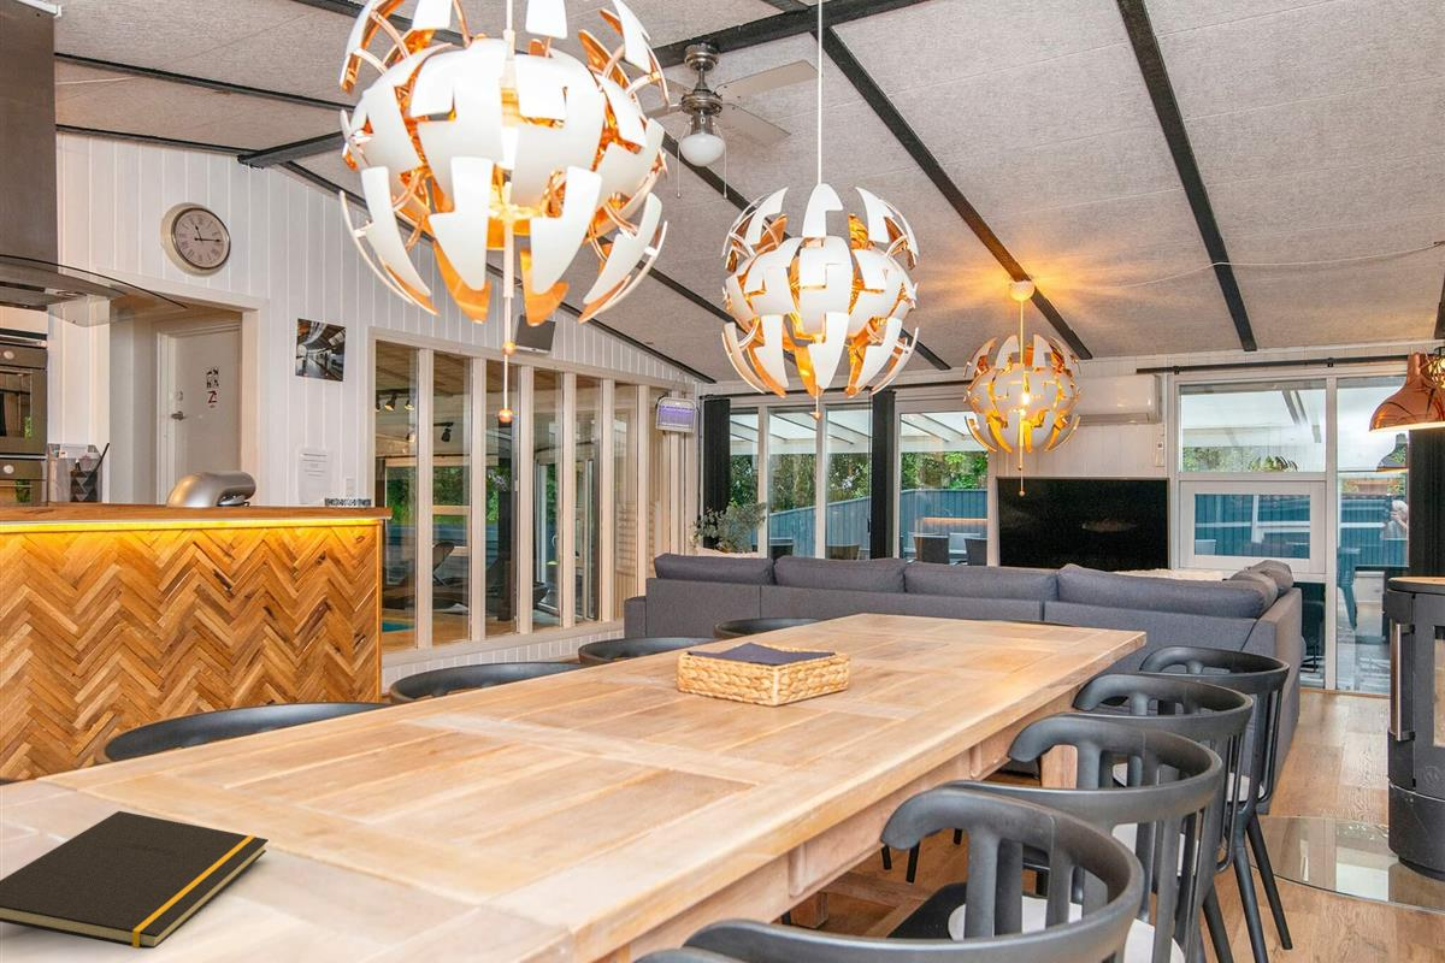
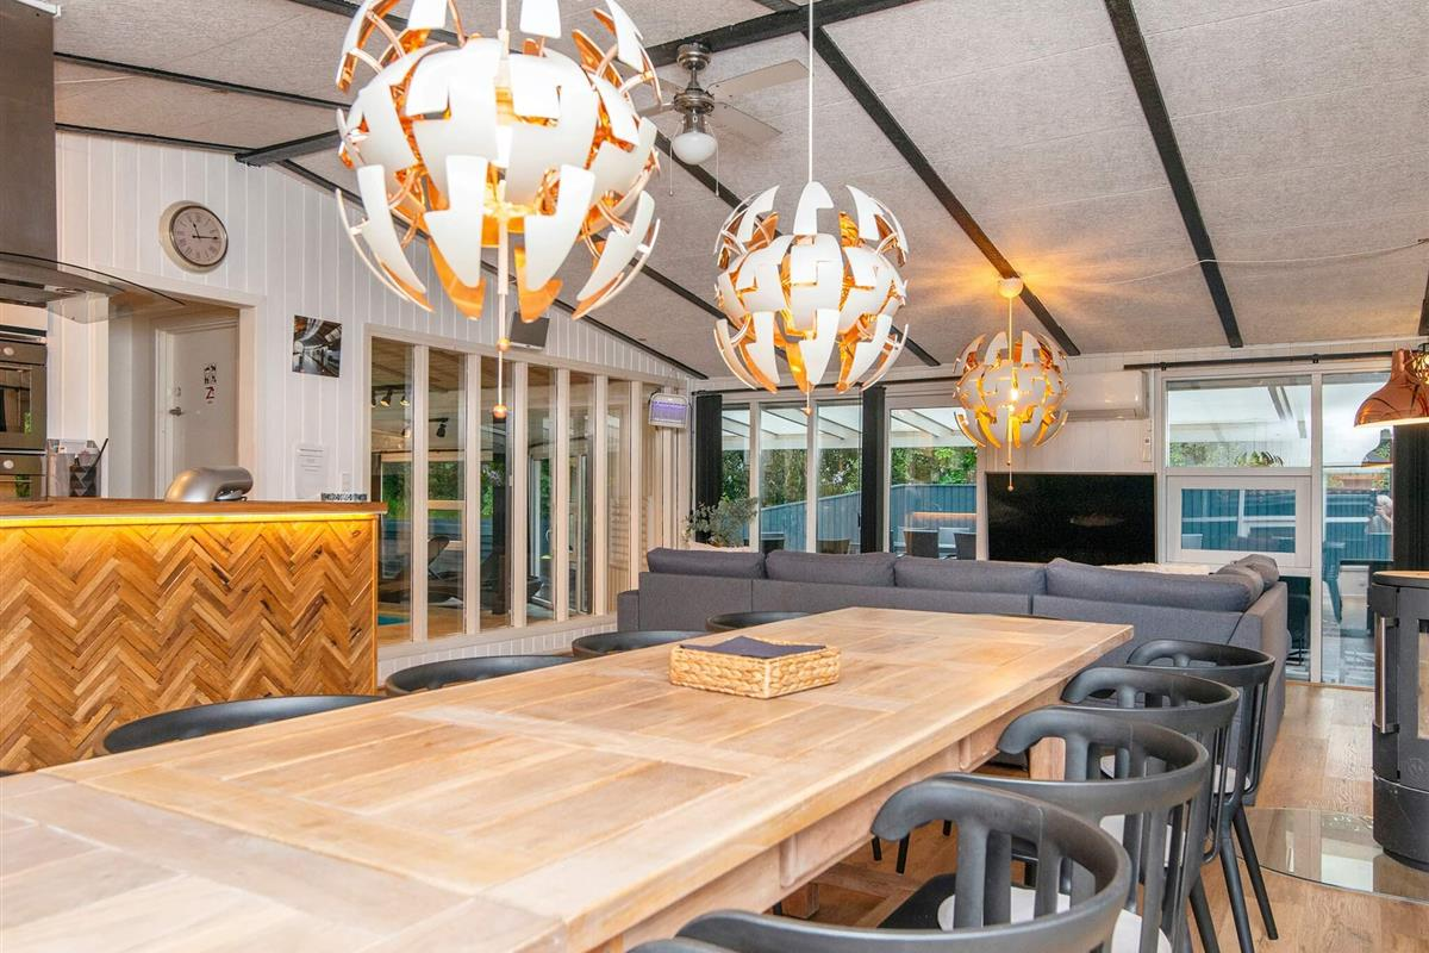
- notepad [0,810,270,950]
